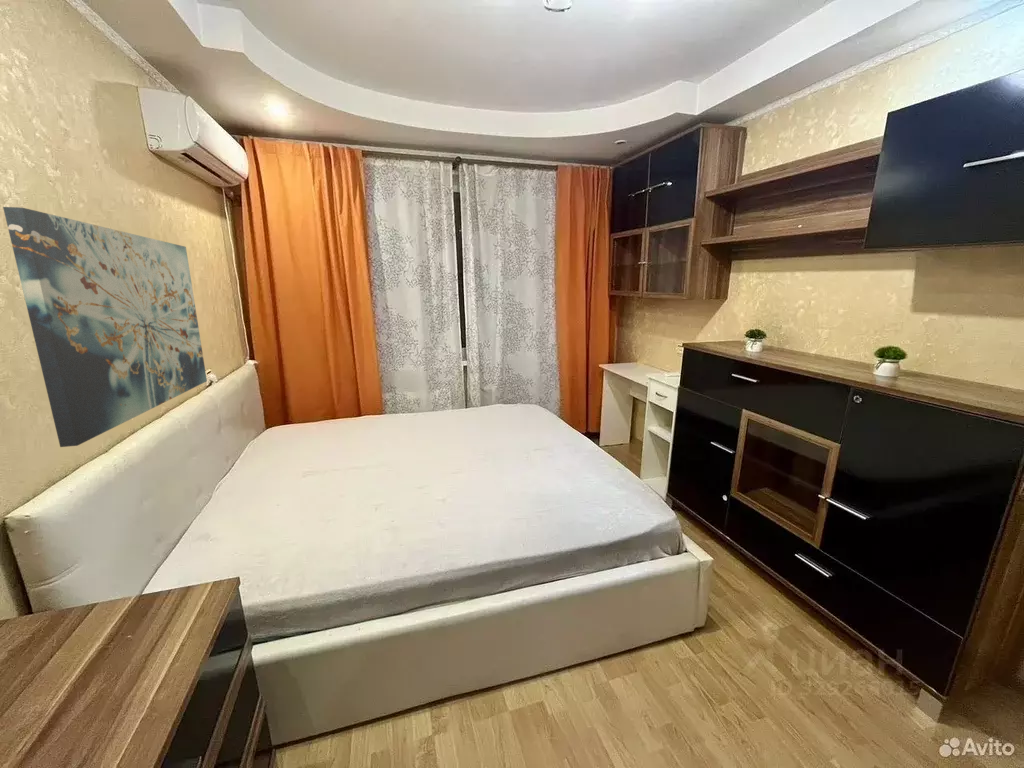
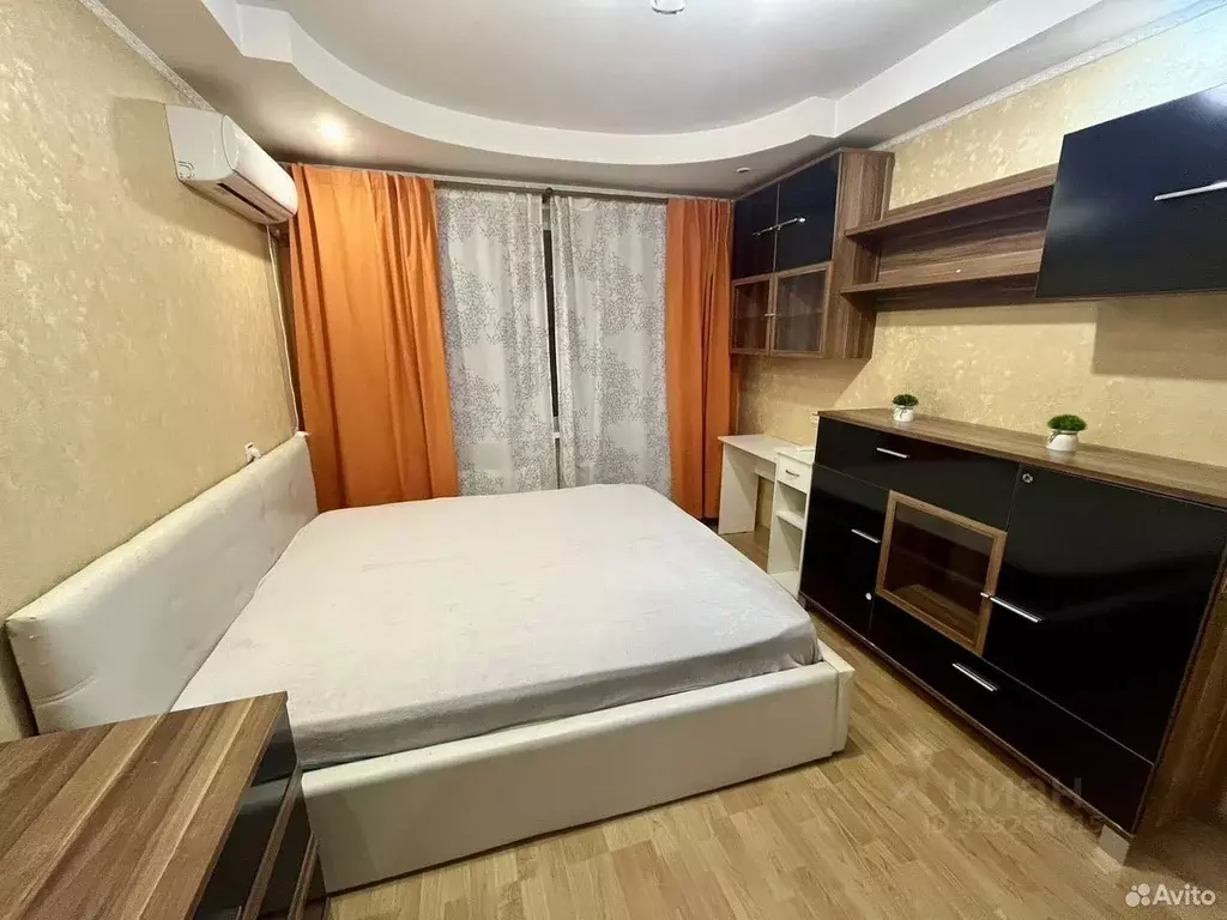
- wall art [2,206,208,448]
